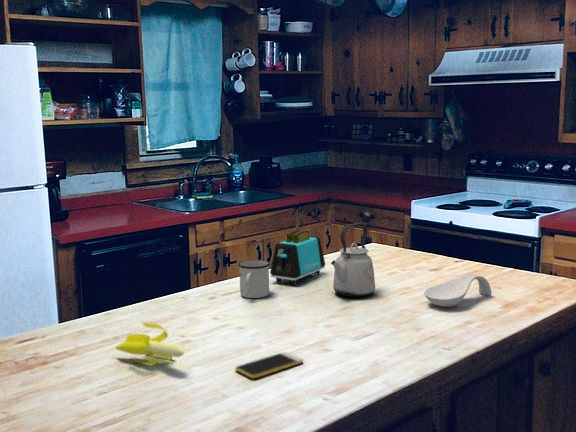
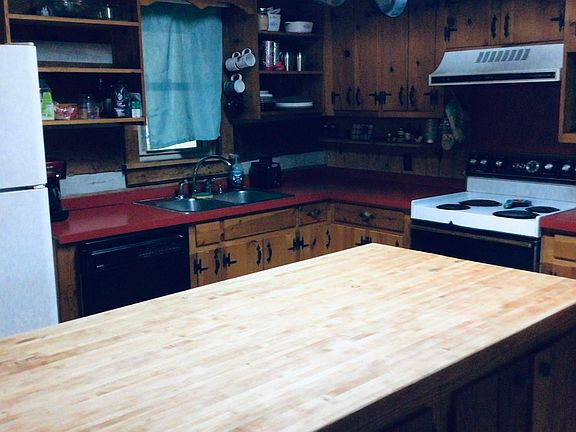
- spoon rest [423,273,492,308]
- mug [237,259,271,299]
- smartphone [234,351,304,379]
- toaster [269,229,326,285]
- banana [114,320,186,366]
- kettle [330,222,376,298]
